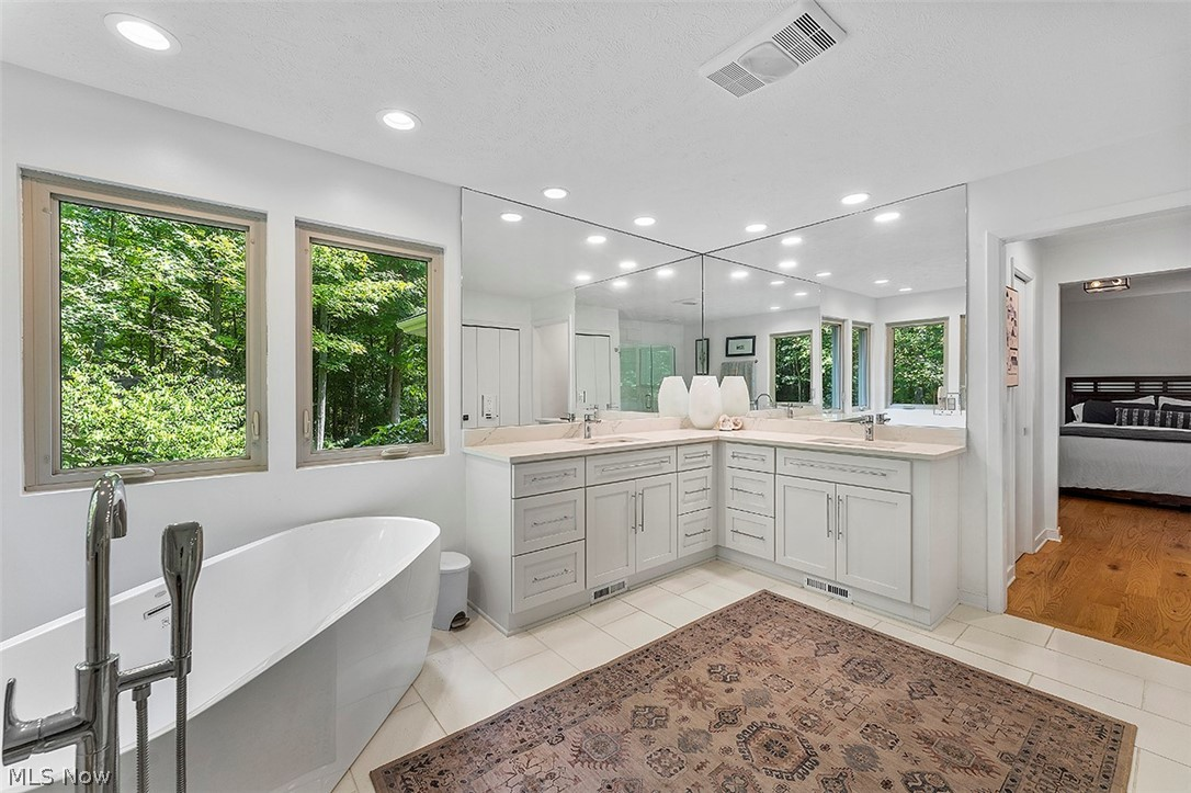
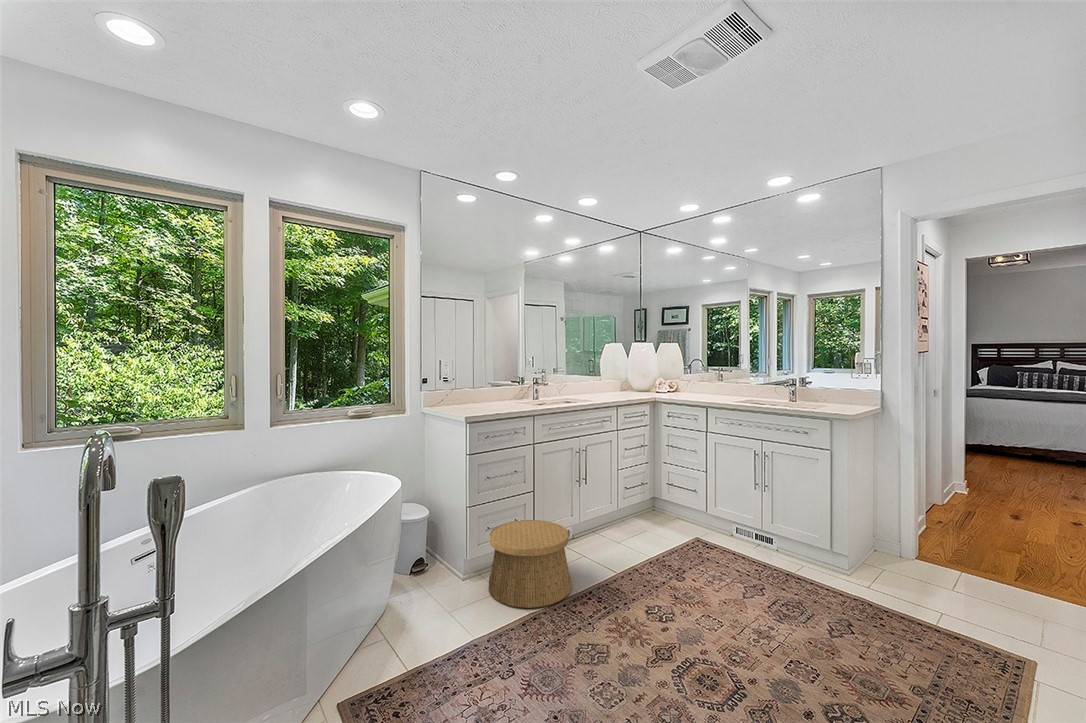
+ basket [488,519,572,609]
